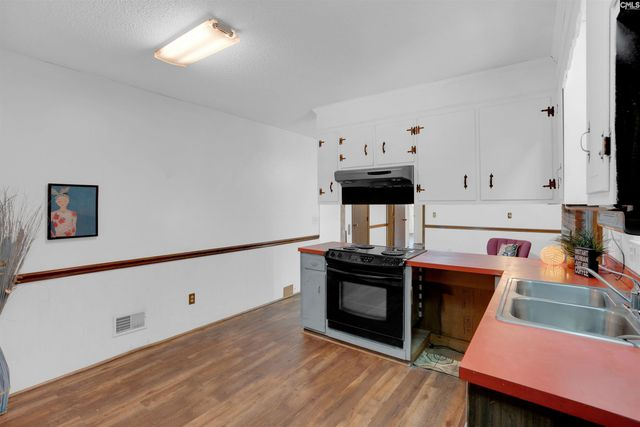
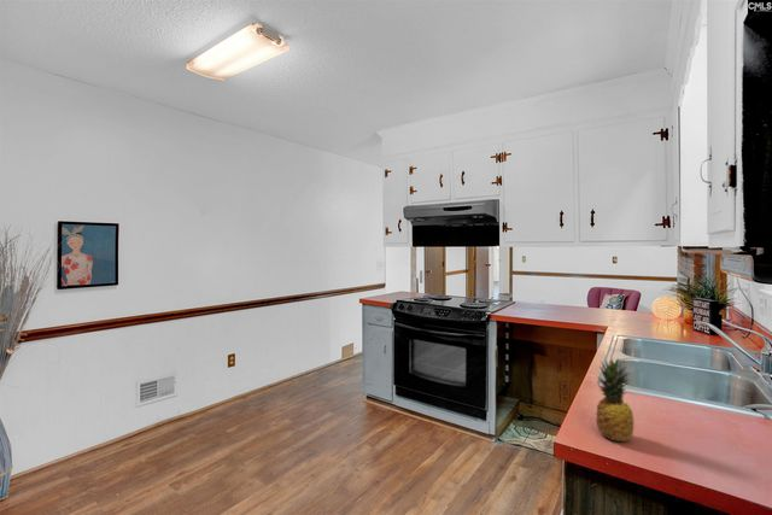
+ fruit [595,357,636,443]
